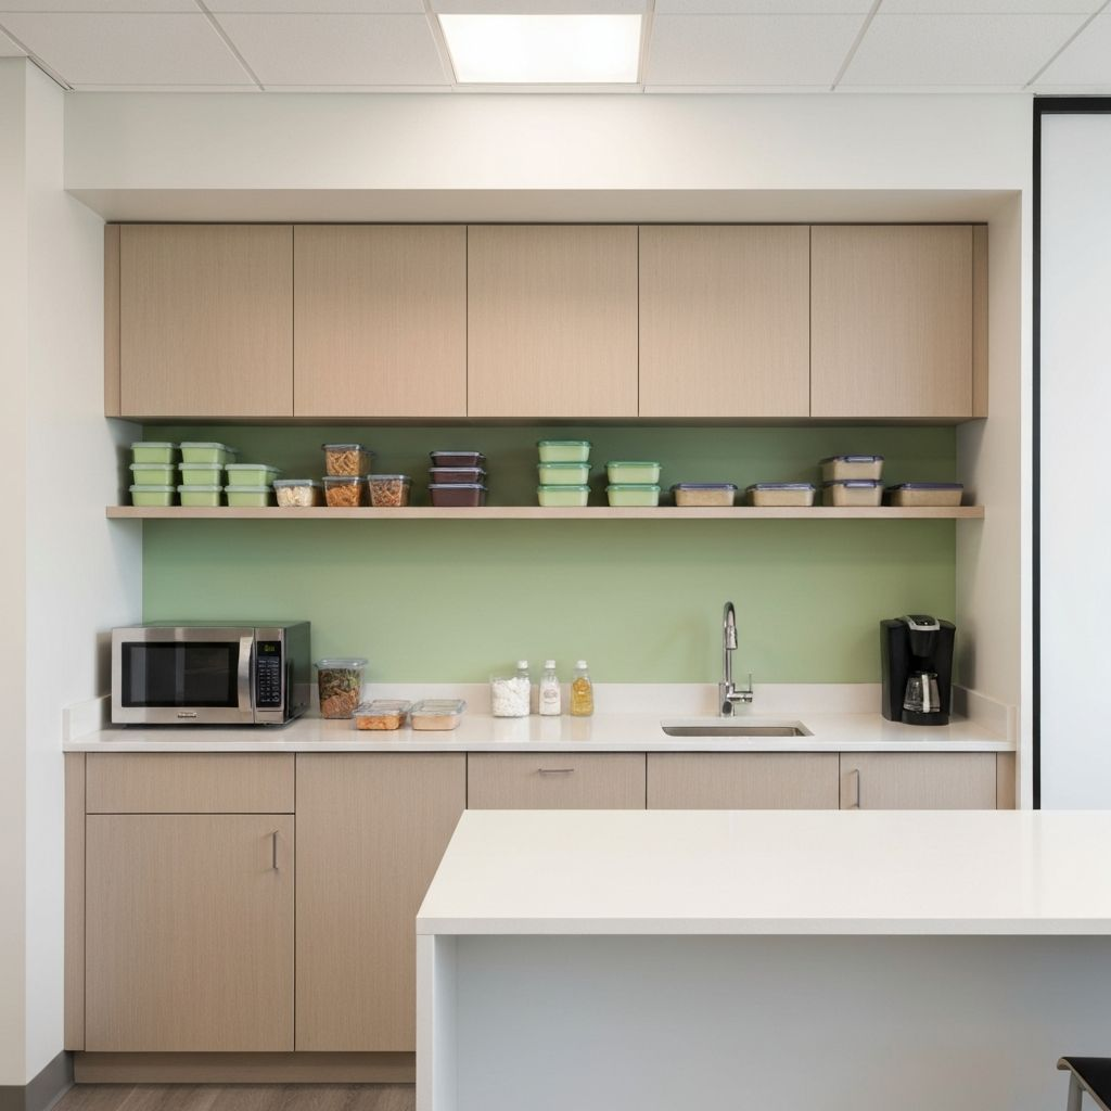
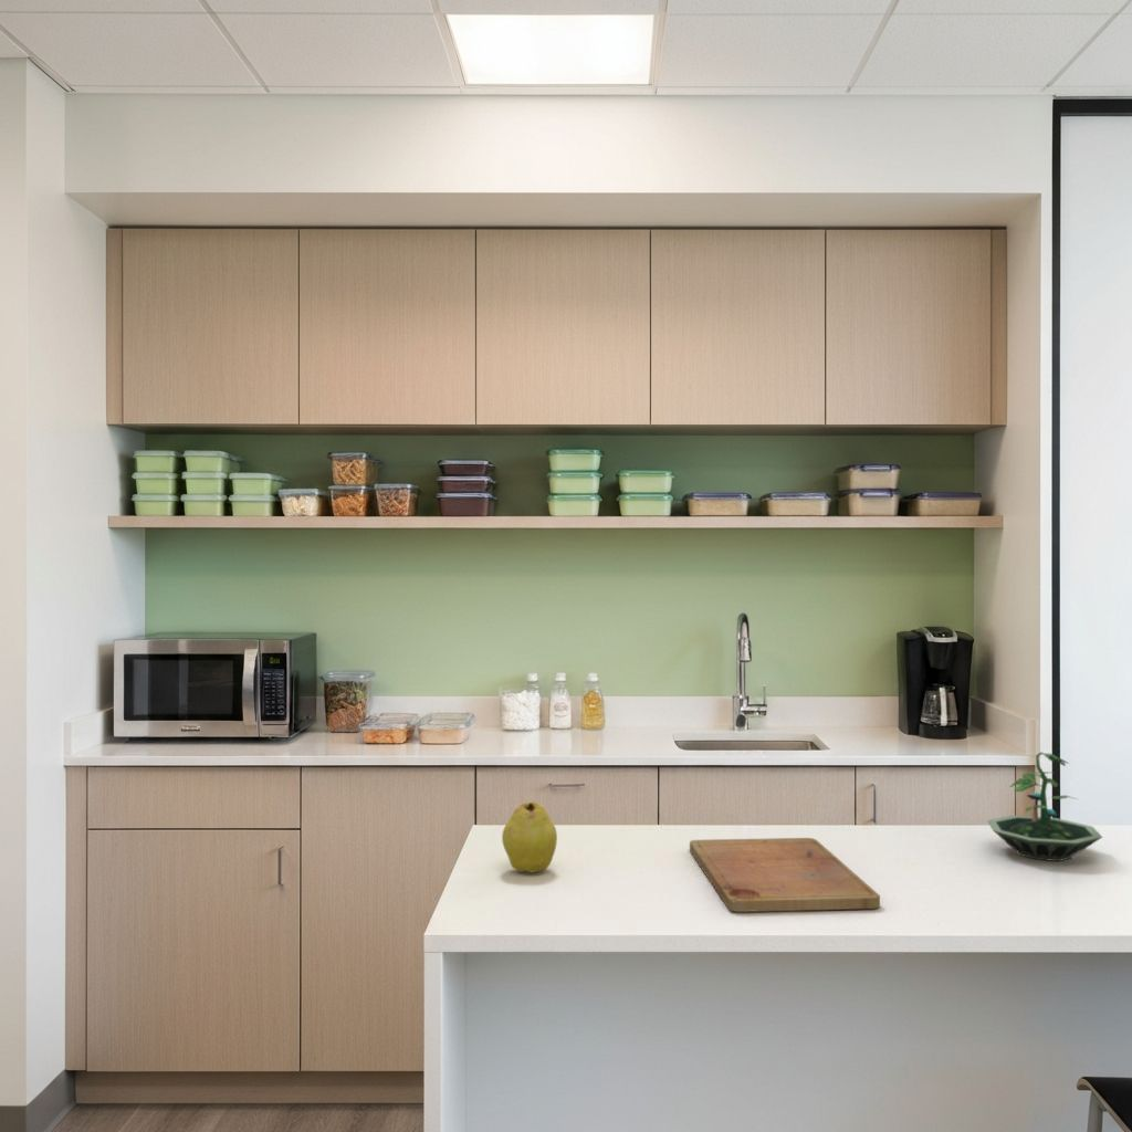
+ fruit [501,800,558,873]
+ terrarium [986,751,1103,862]
+ cutting board [689,837,881,913]
